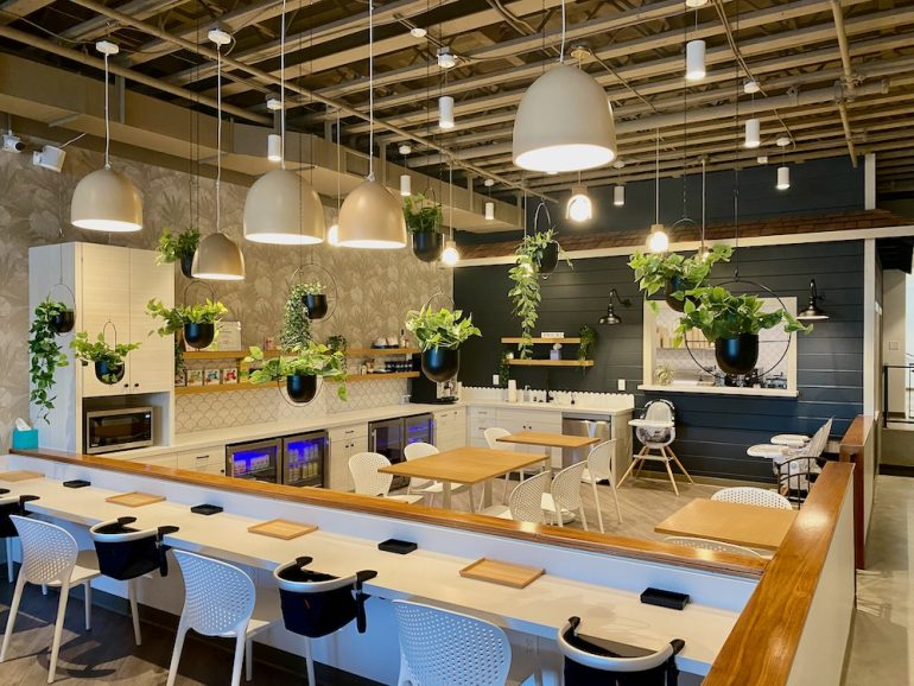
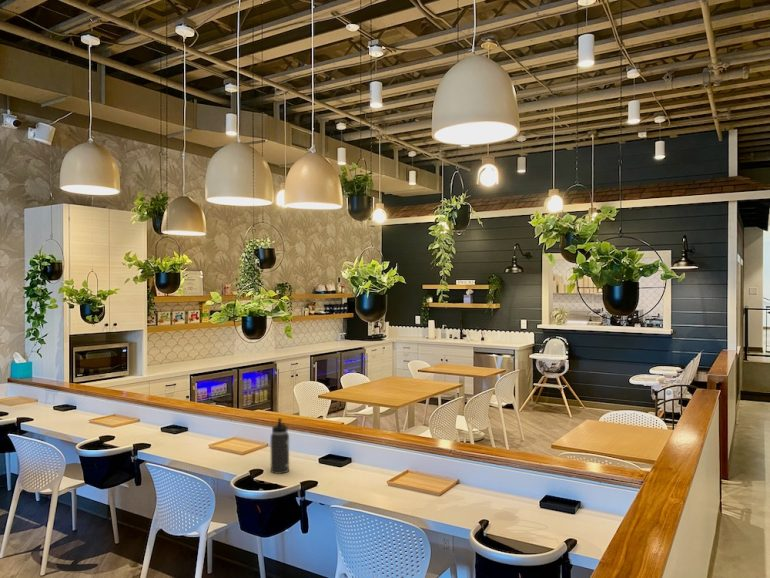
+ thermos bottle [269,417,290,475]
